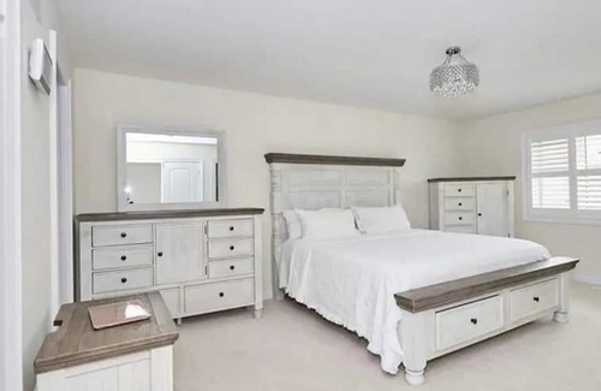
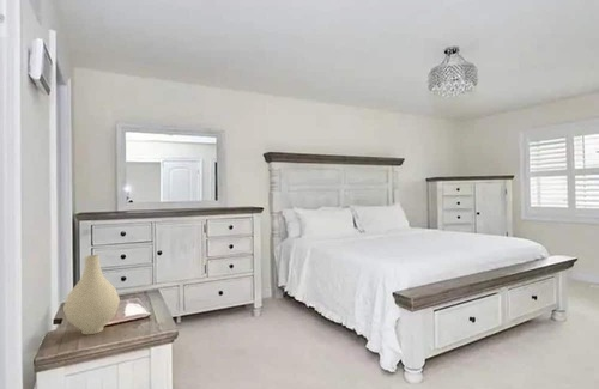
+ vase [62,254,121,335]
